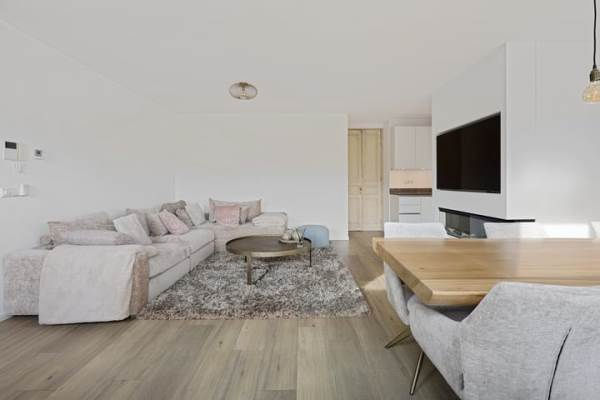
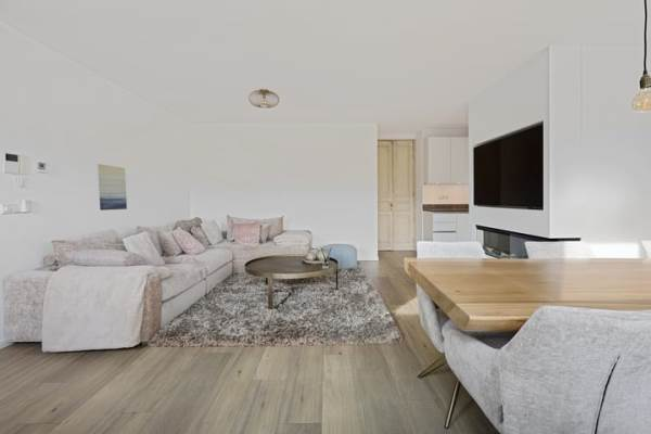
+ wall art [97,163,128,212]
